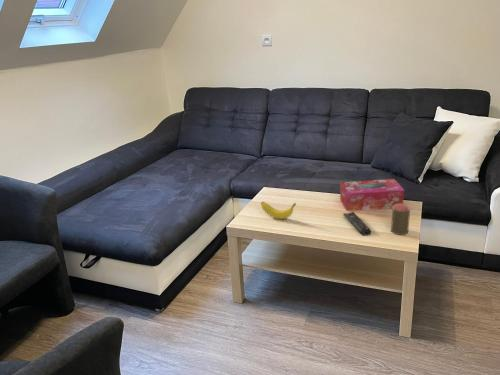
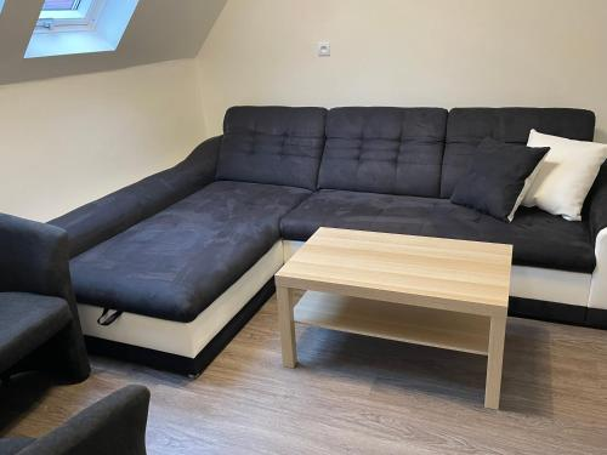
- cup [390,203,411,236]
- tissue box [339,178,405,212]
- remote control [342,211,372,237]
- banana [260,201,297,220]
